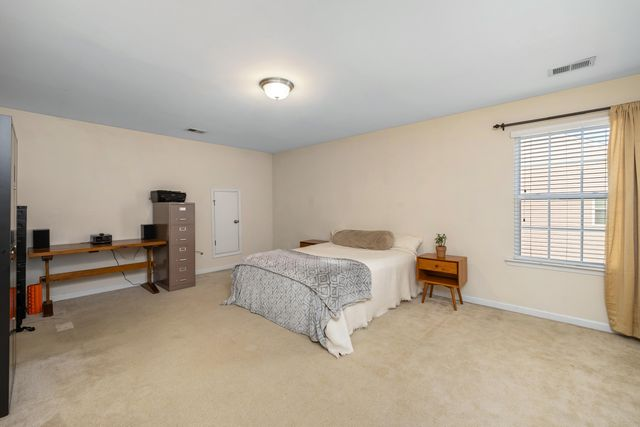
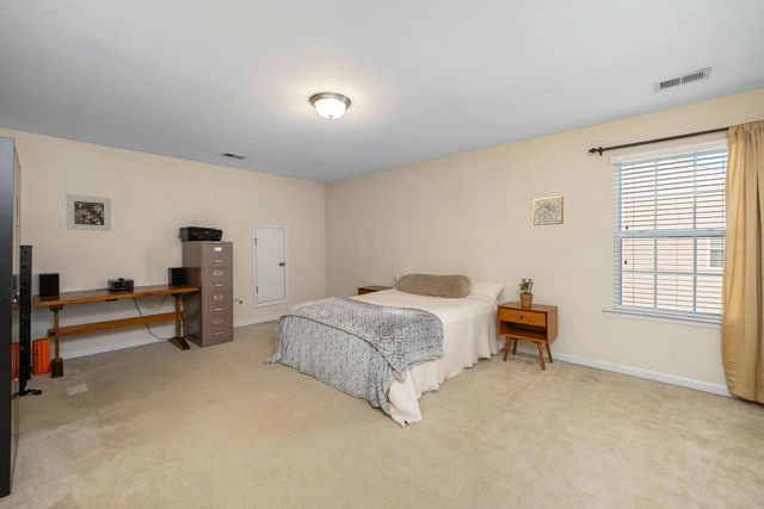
+ wall art [532,195,565,226]
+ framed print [64,193,112,232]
